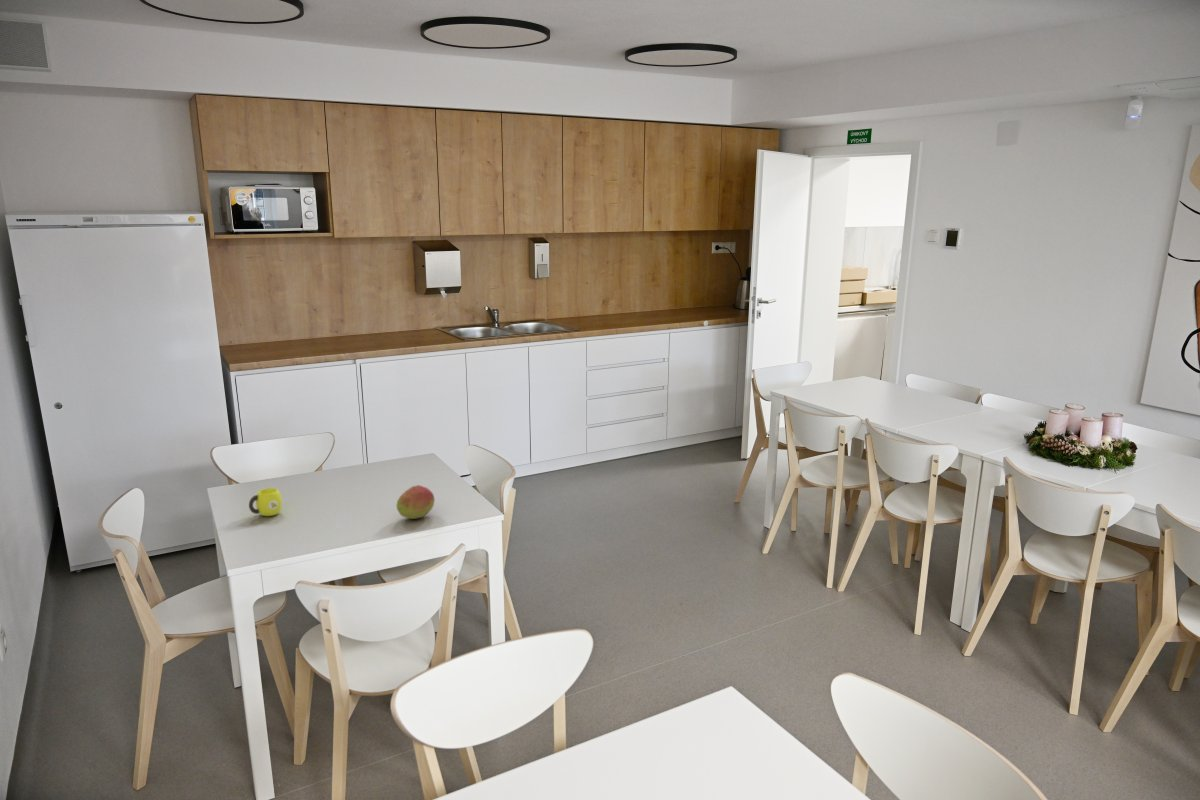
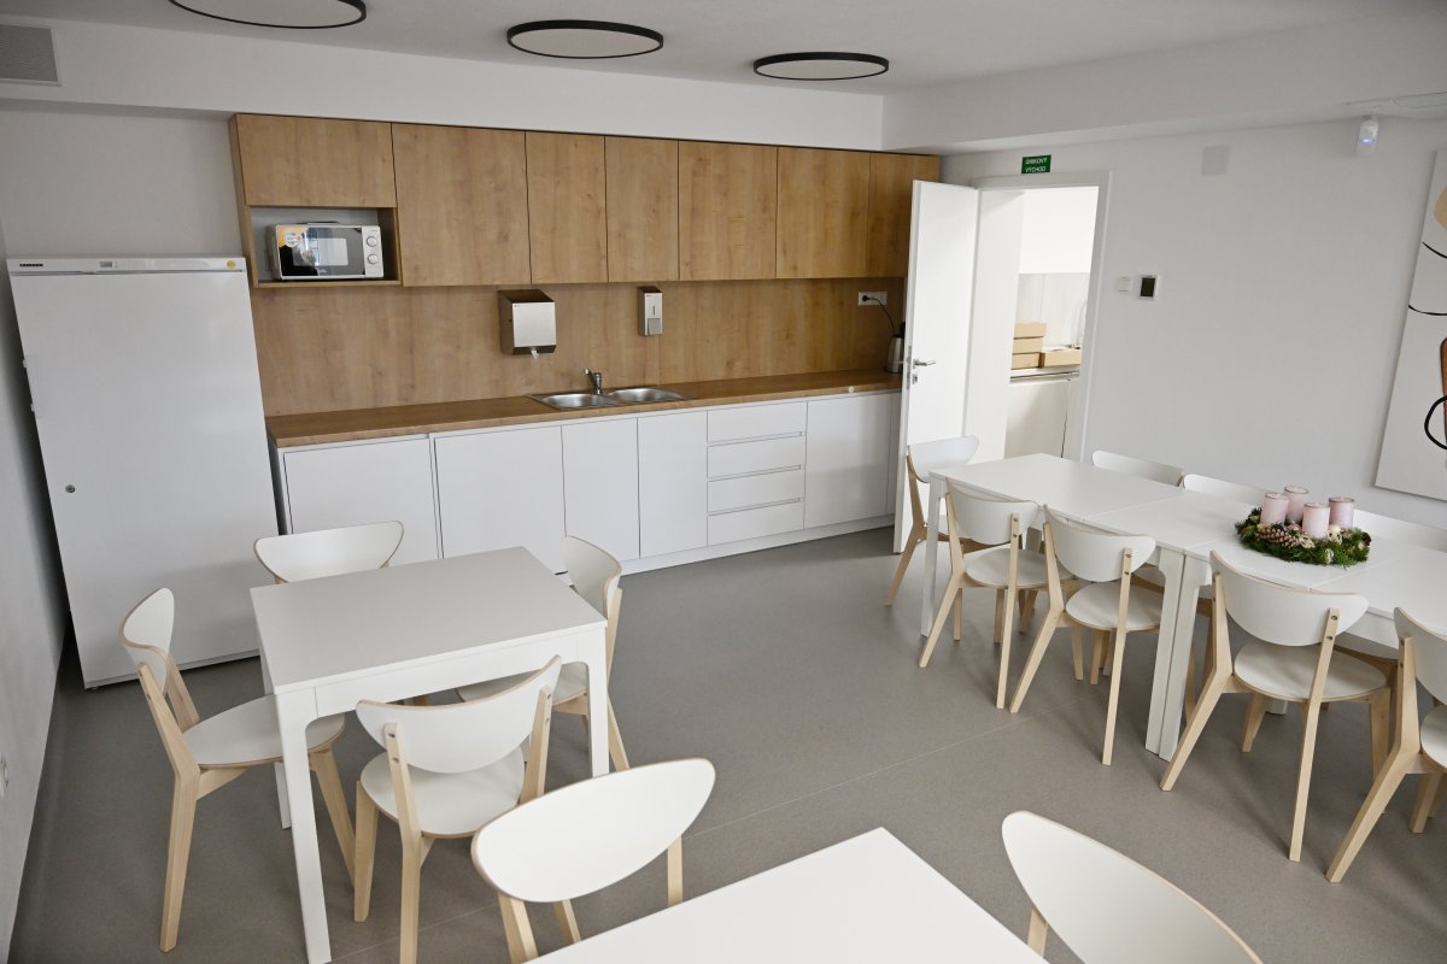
- fruit [395,484,436,520]
- cup [248,487,283,517]
